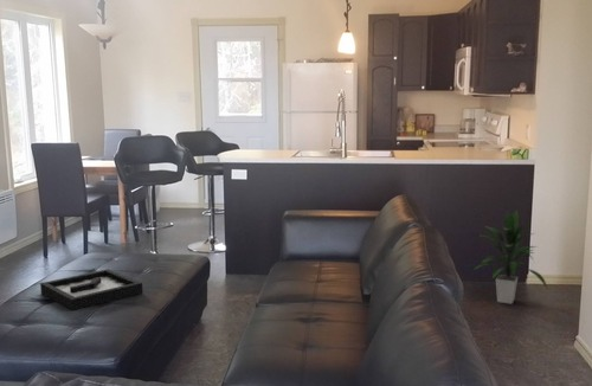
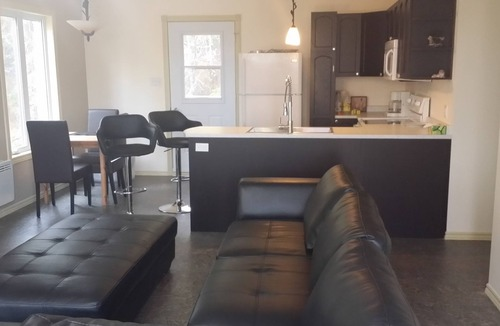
- decorative tray [39,268,143,311]
- indoor plant [472,210,549,305]
